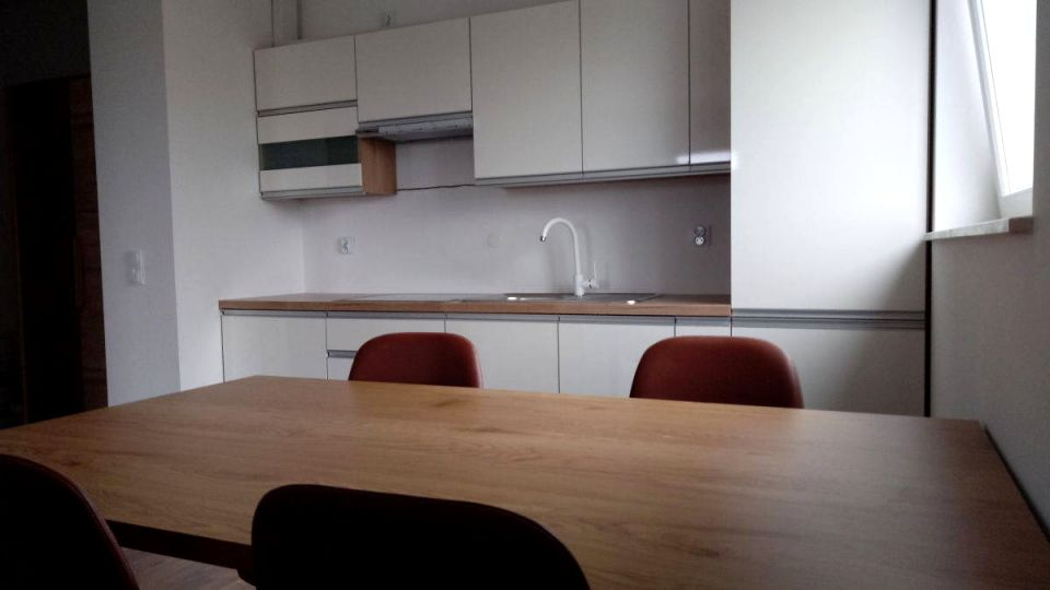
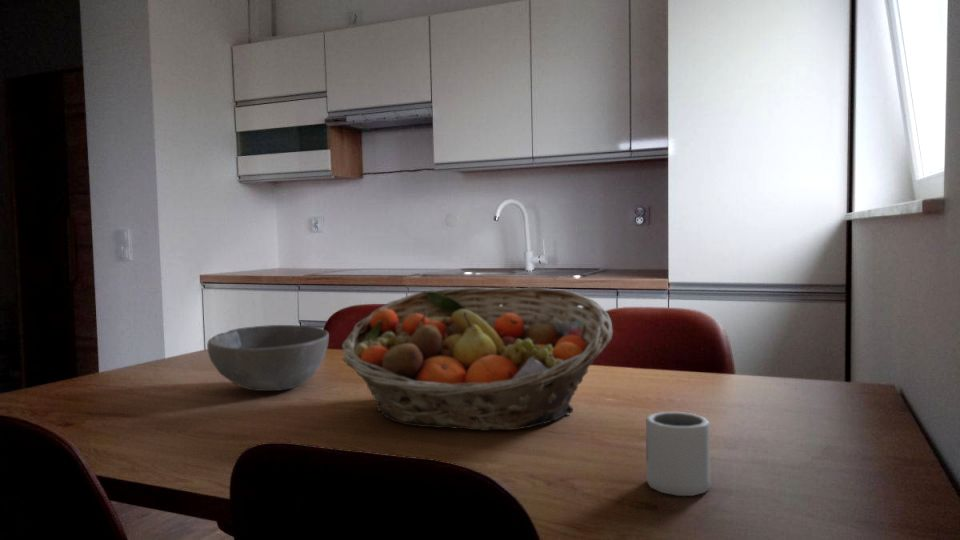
+ cup [645,411,711,497]
+ fruit basket [341,286,614,432]
+ bowl [206,324,330,392]
